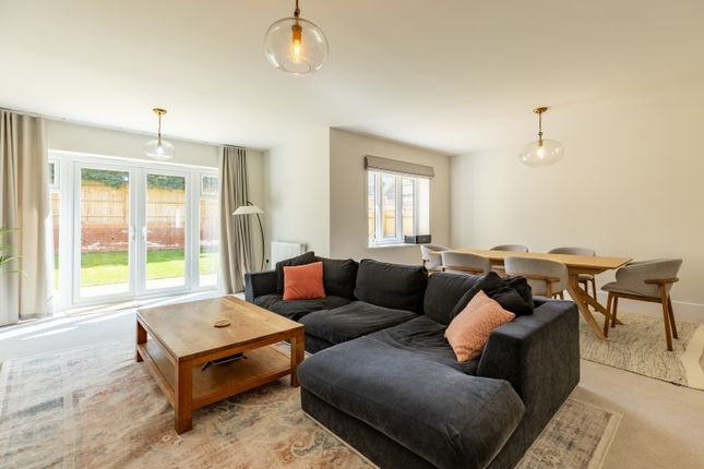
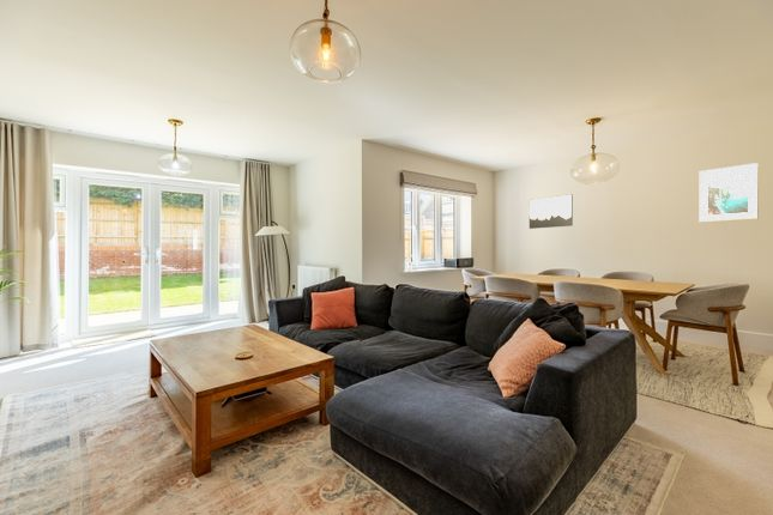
+ wall art [699,162,760,224]
+ wall art [529,193,574,230]
